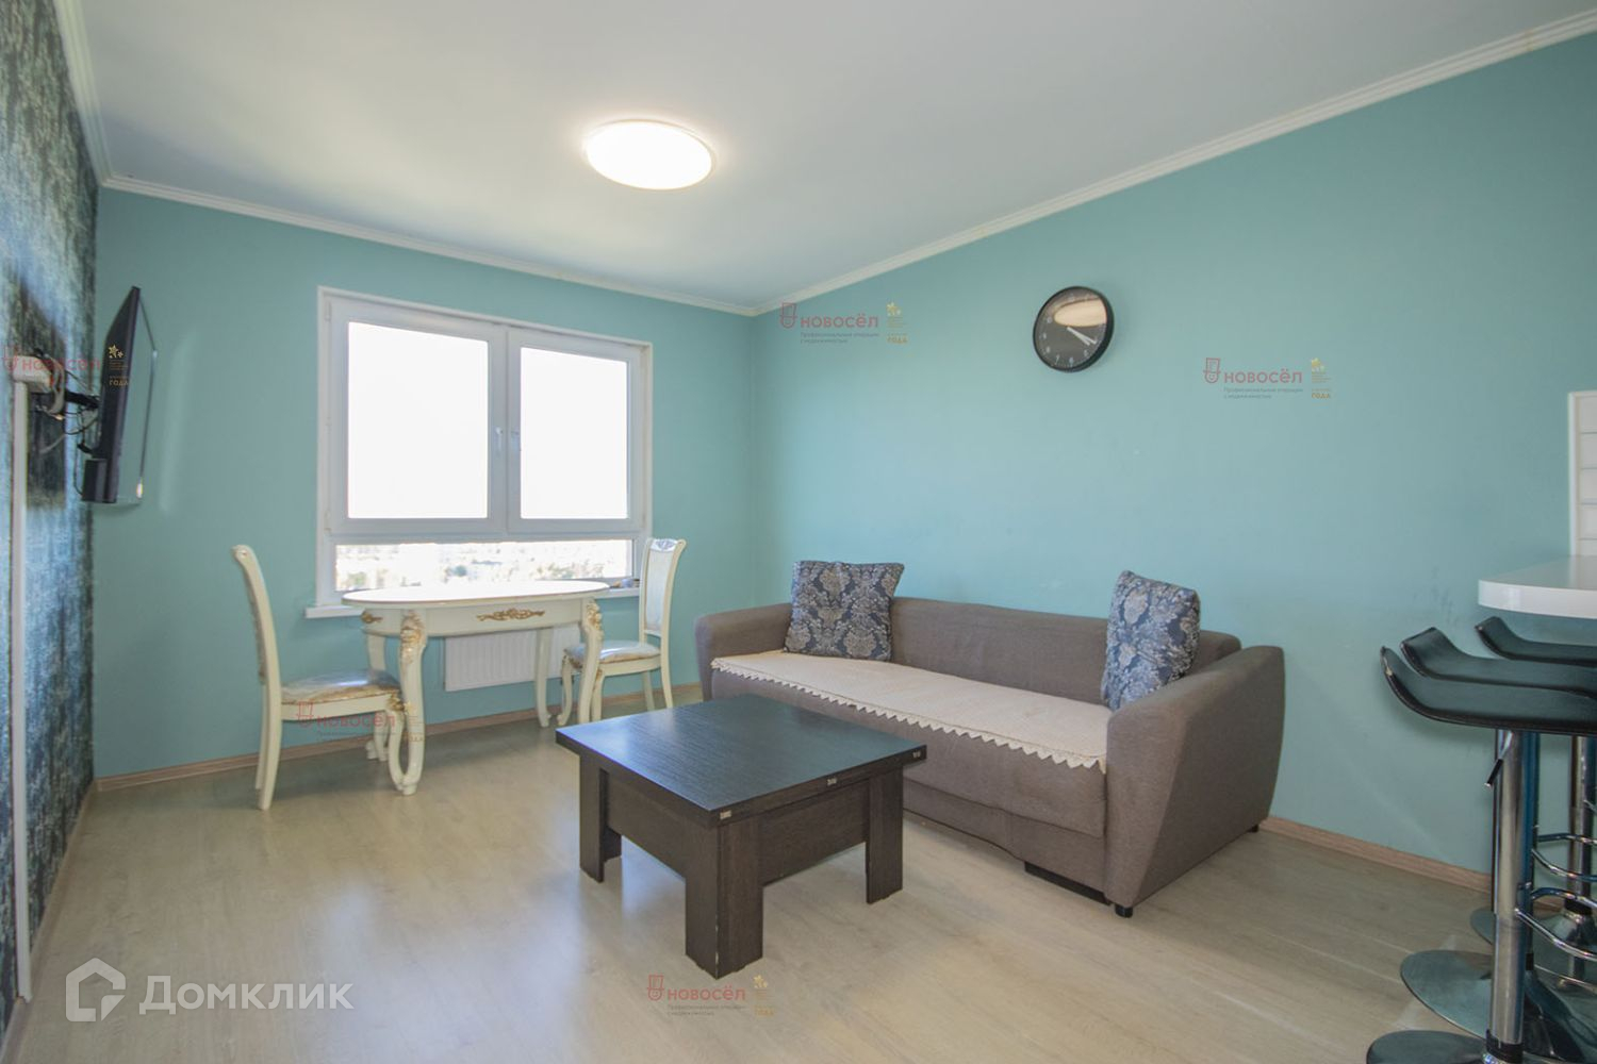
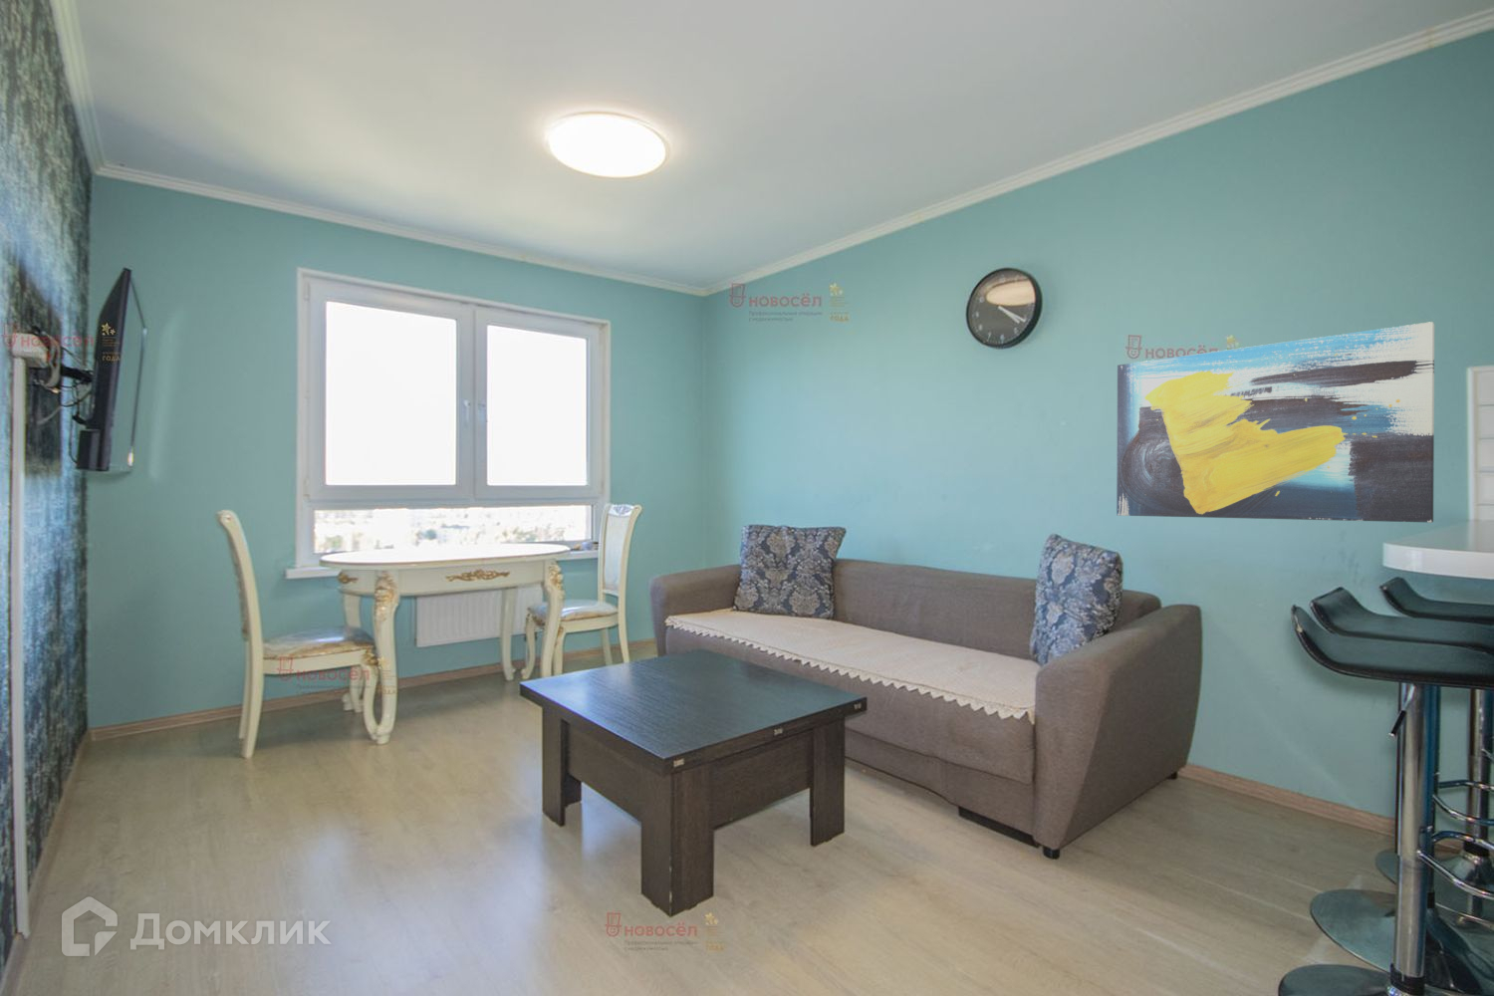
+ wall art [1116,321,1435,522]
